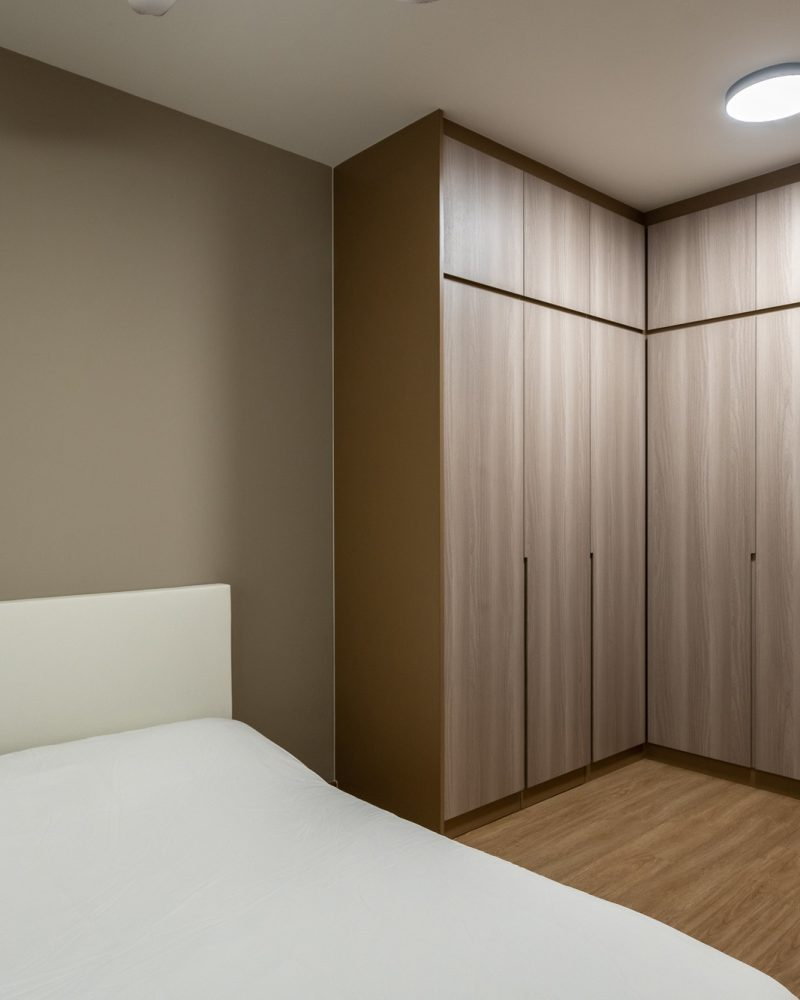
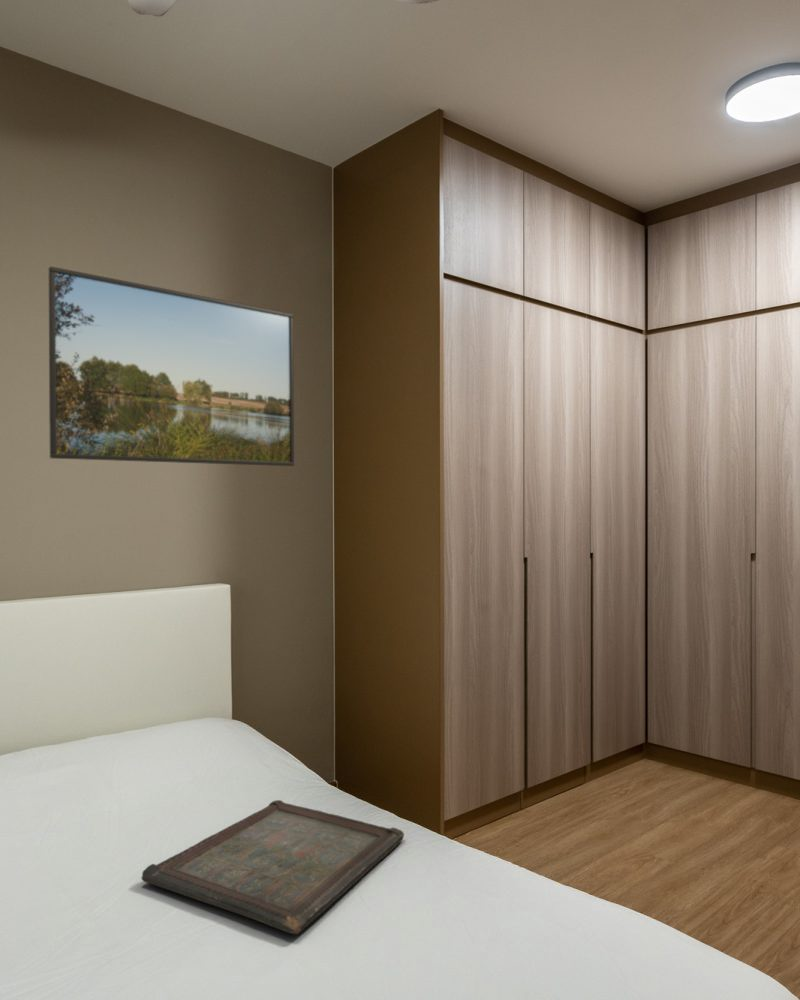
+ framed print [48,266,295,467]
+ serving tray [140,799,405,936]
